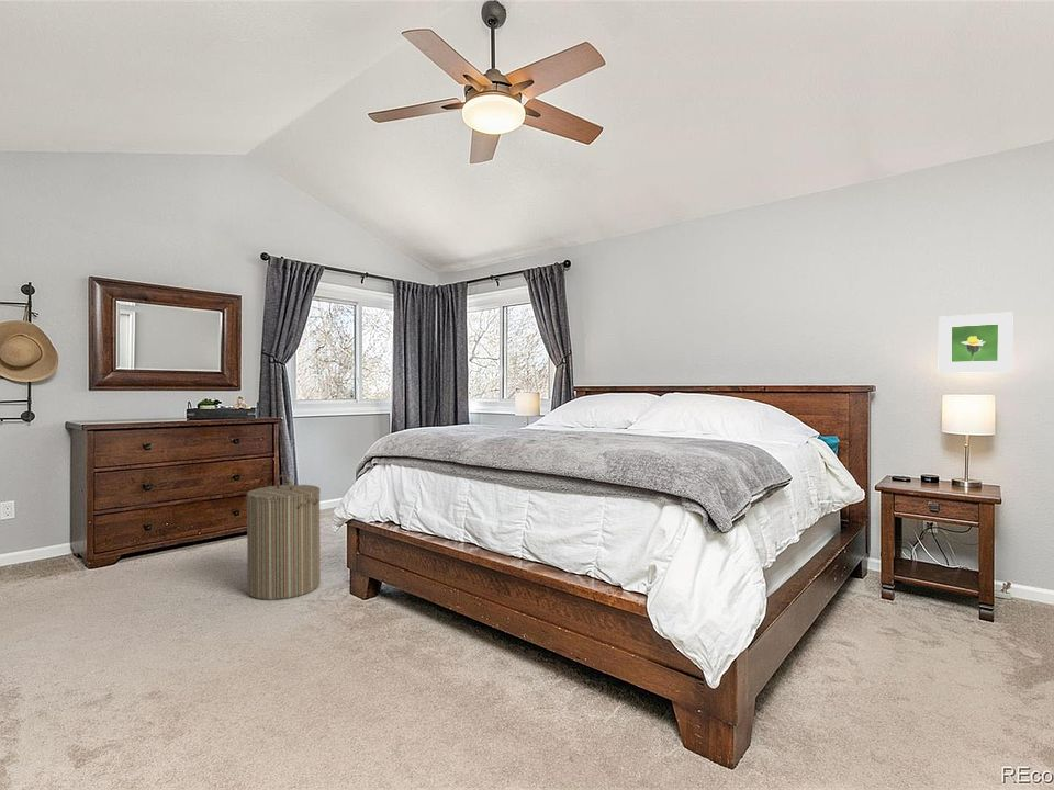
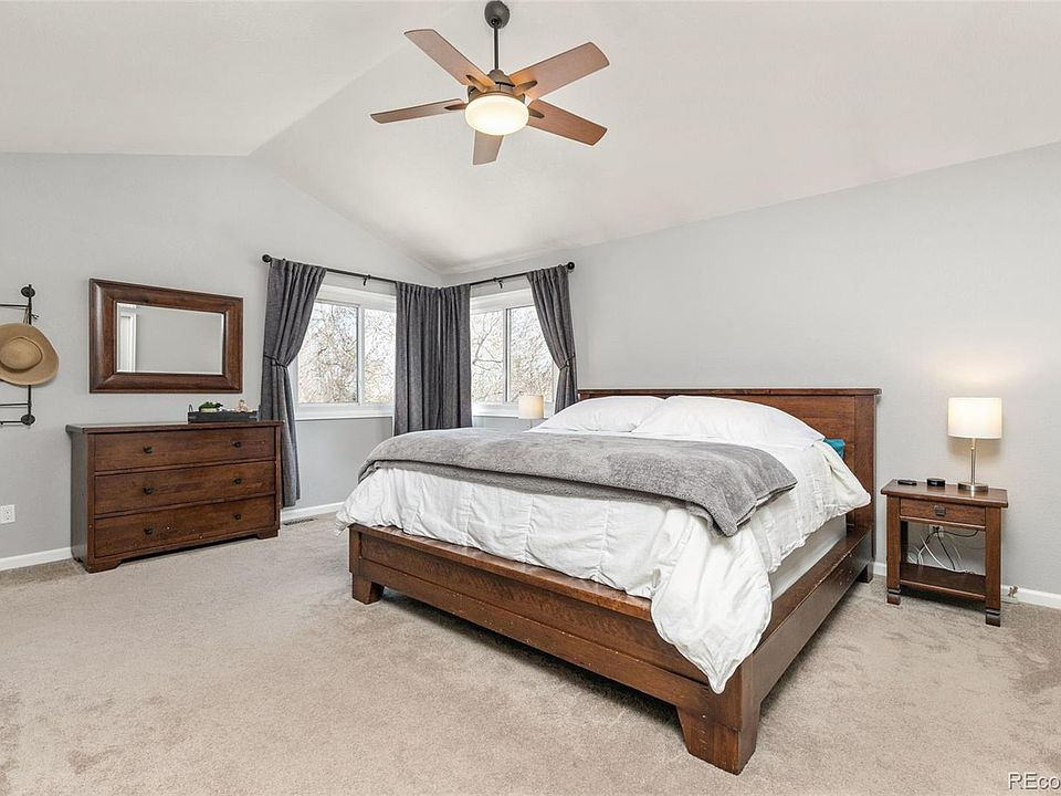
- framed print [938,311,1014,374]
- laundry hamper [245,474,322,601]
